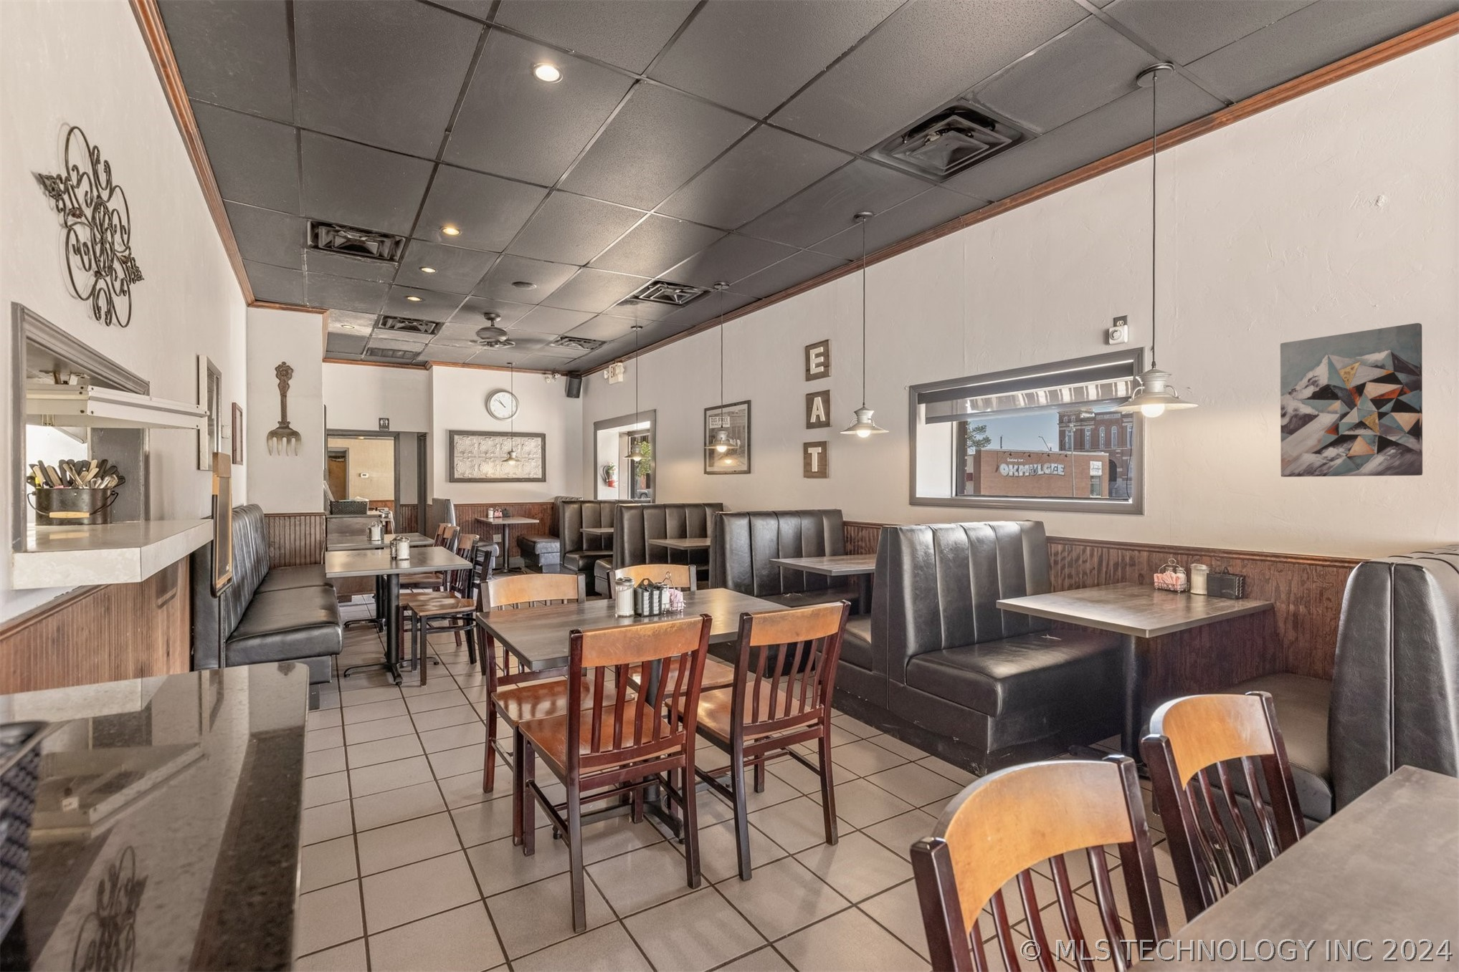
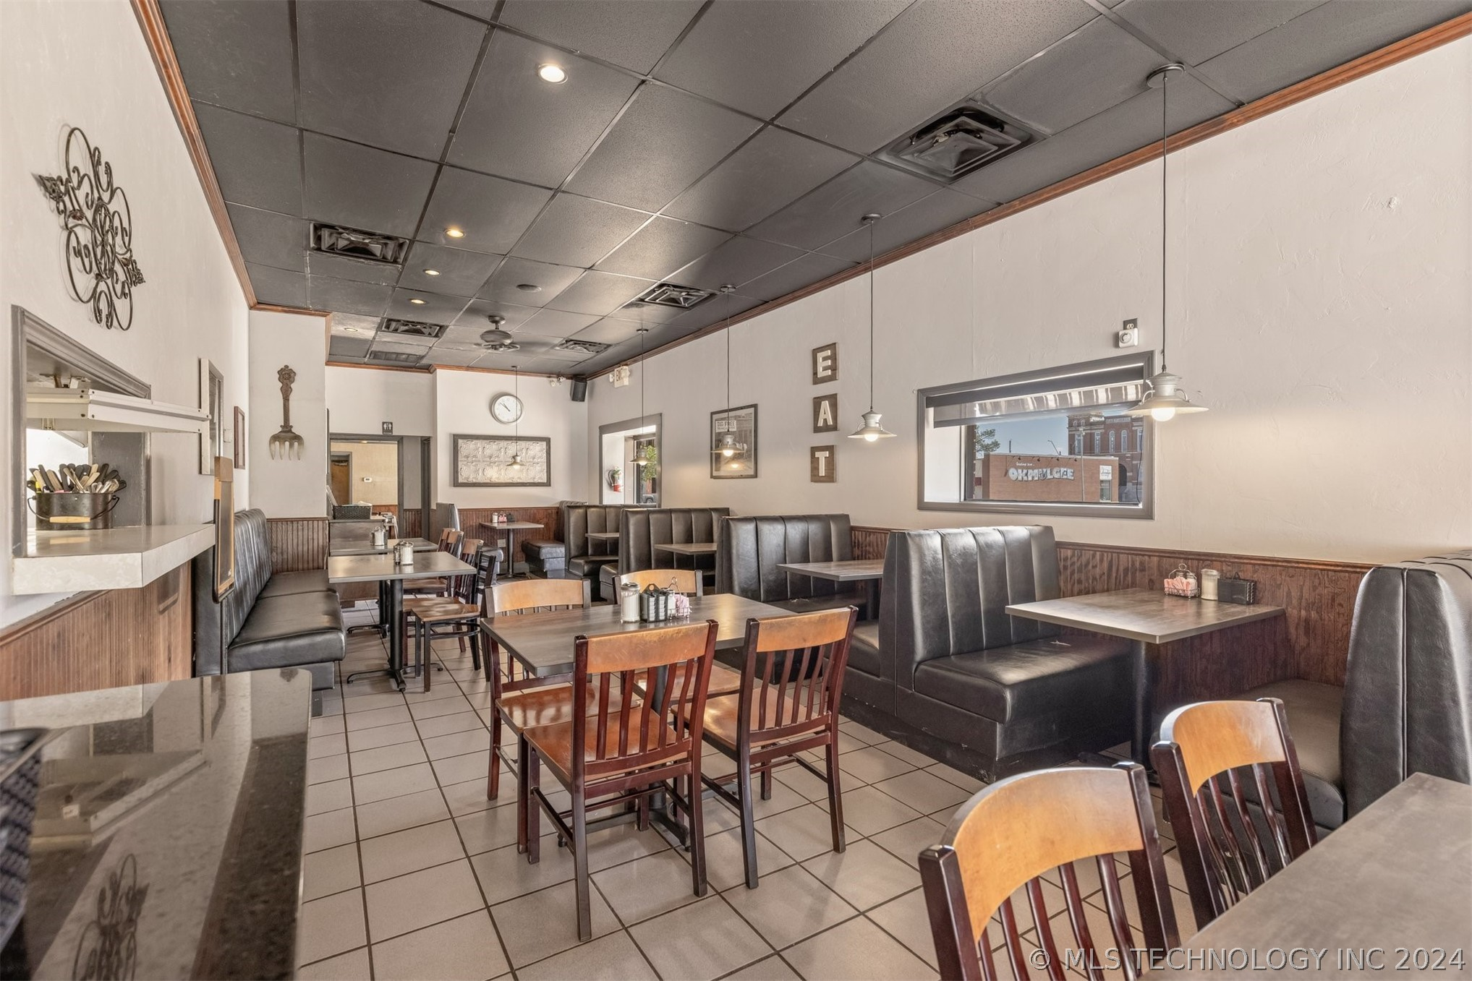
- wall art [1280,322,1423,477]
